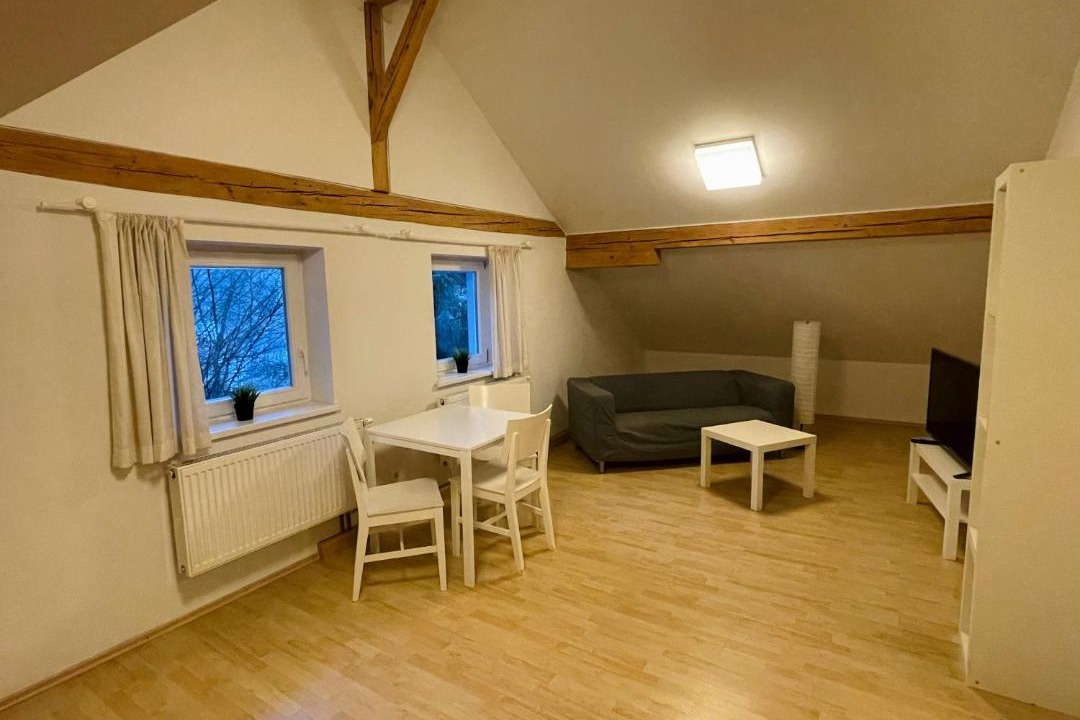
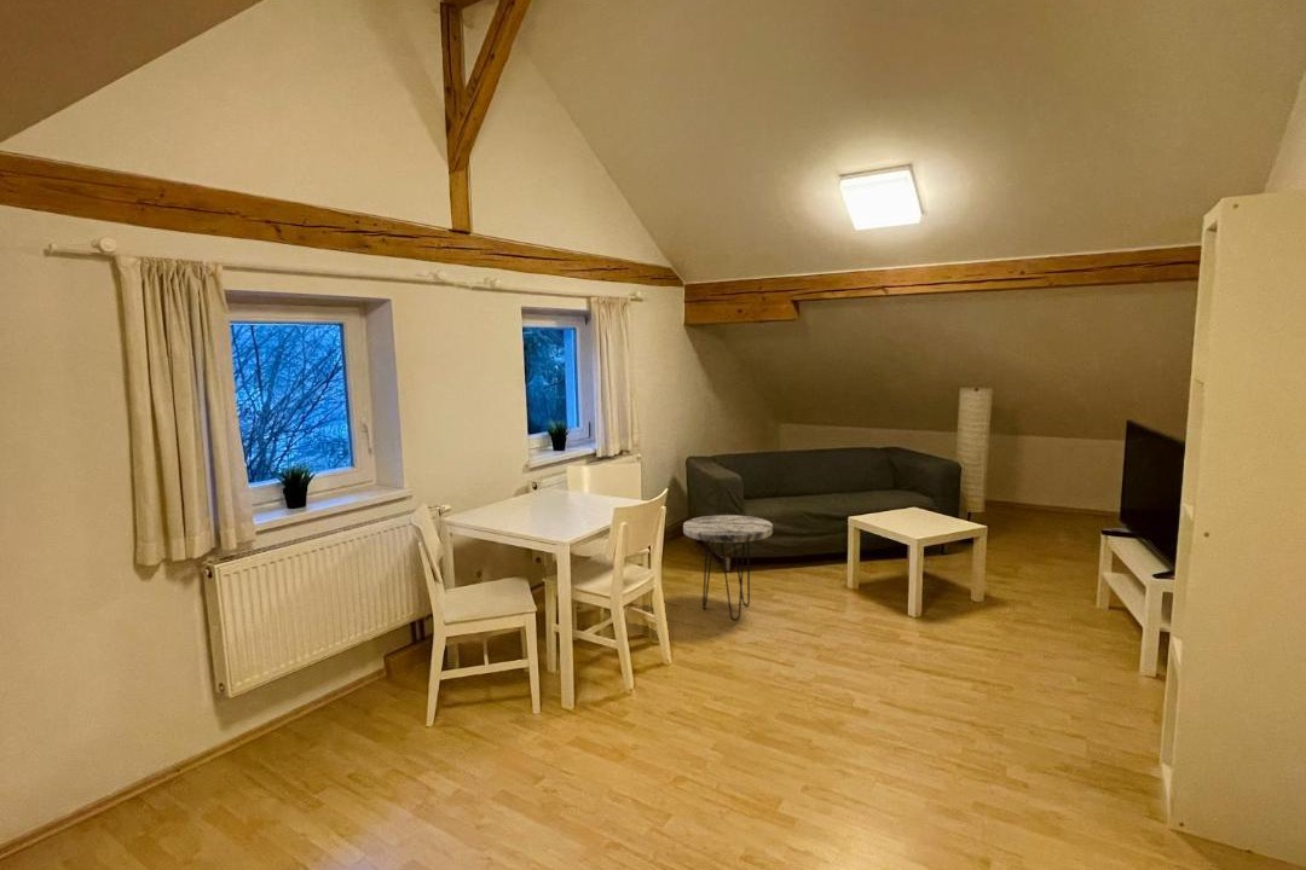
+ side table [682,514,774,622]
